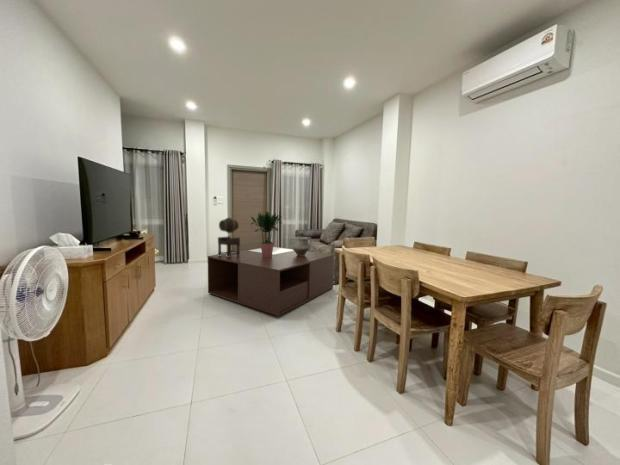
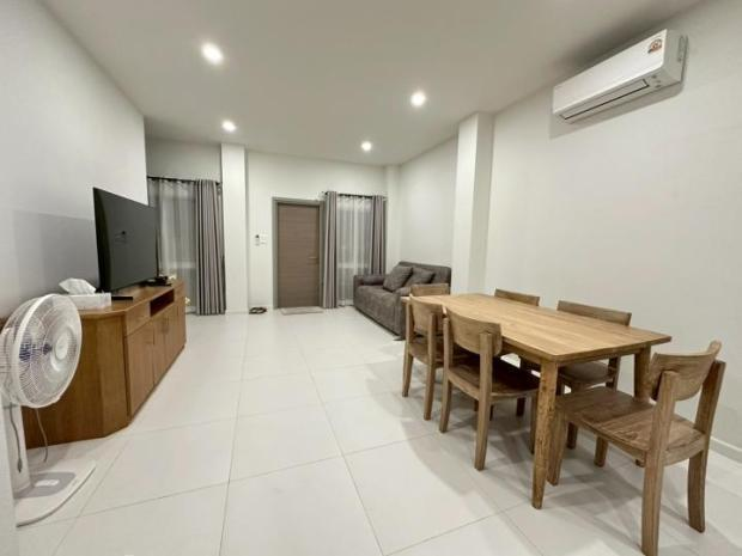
- potted plant [250,210,283,257]
- wooden barrel [217,217,241,257]
- coffee table [207,246,335,317]
- ceramic pot [289,236,313,256]
